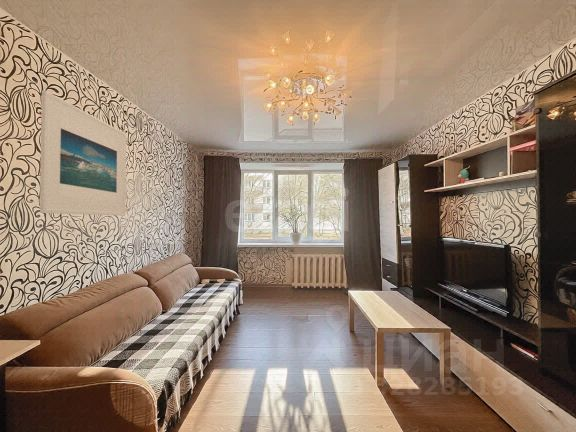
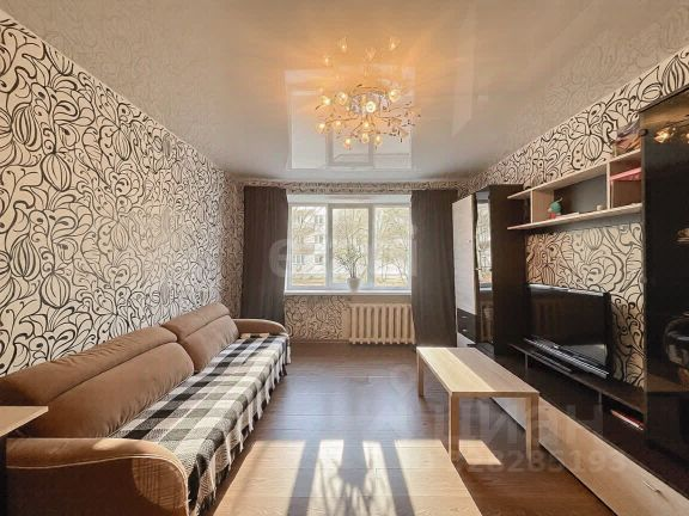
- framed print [39,90,127,217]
